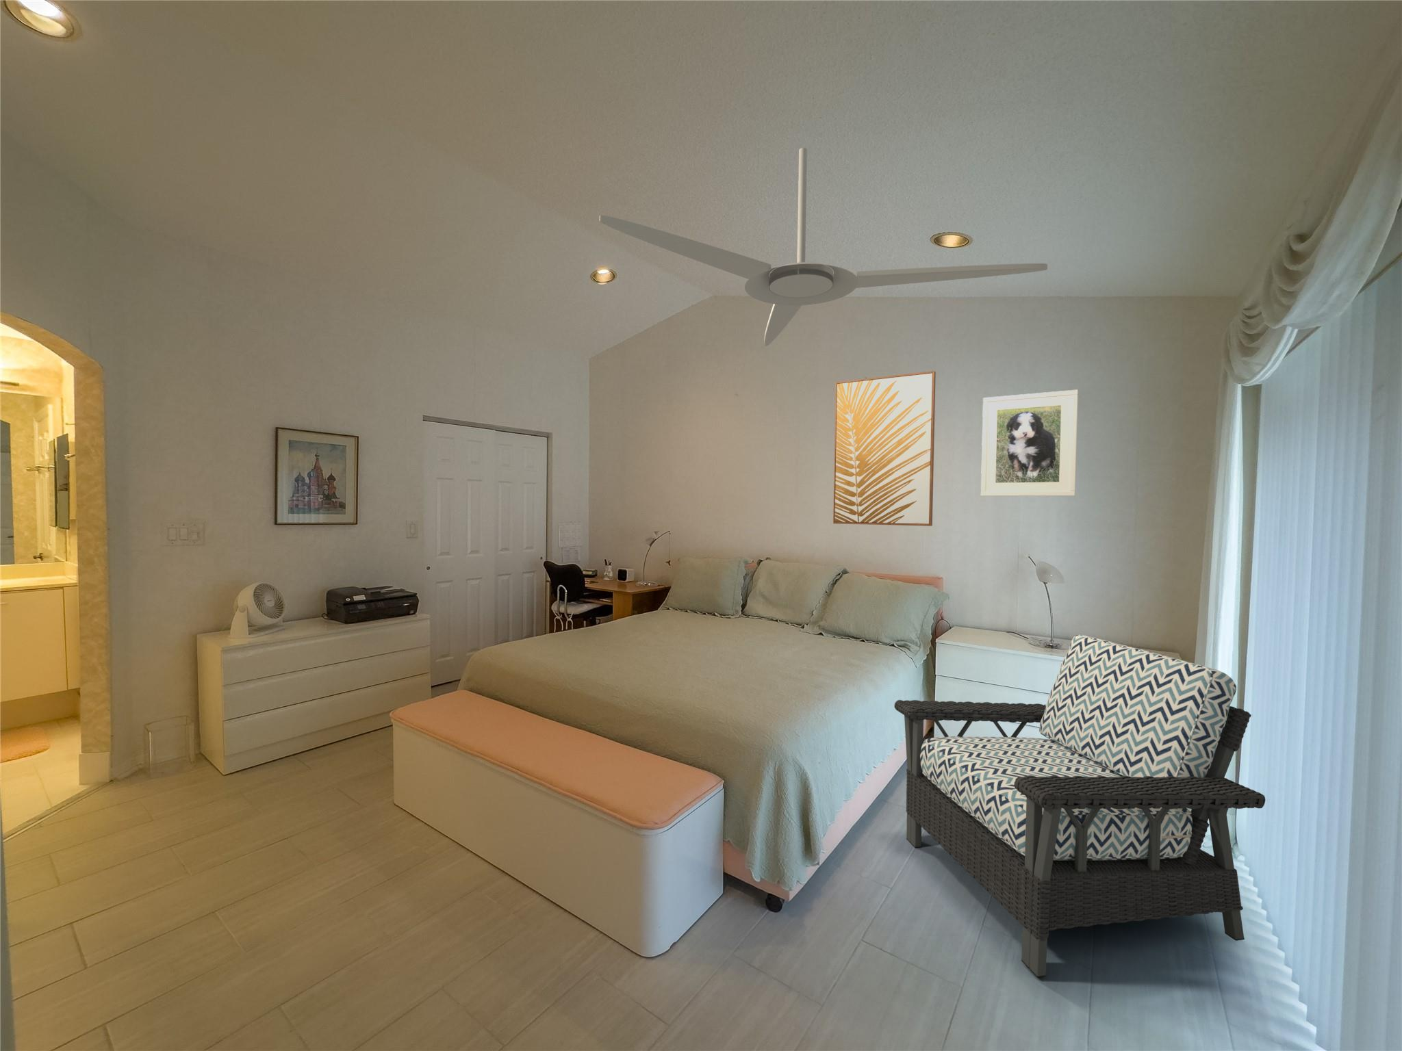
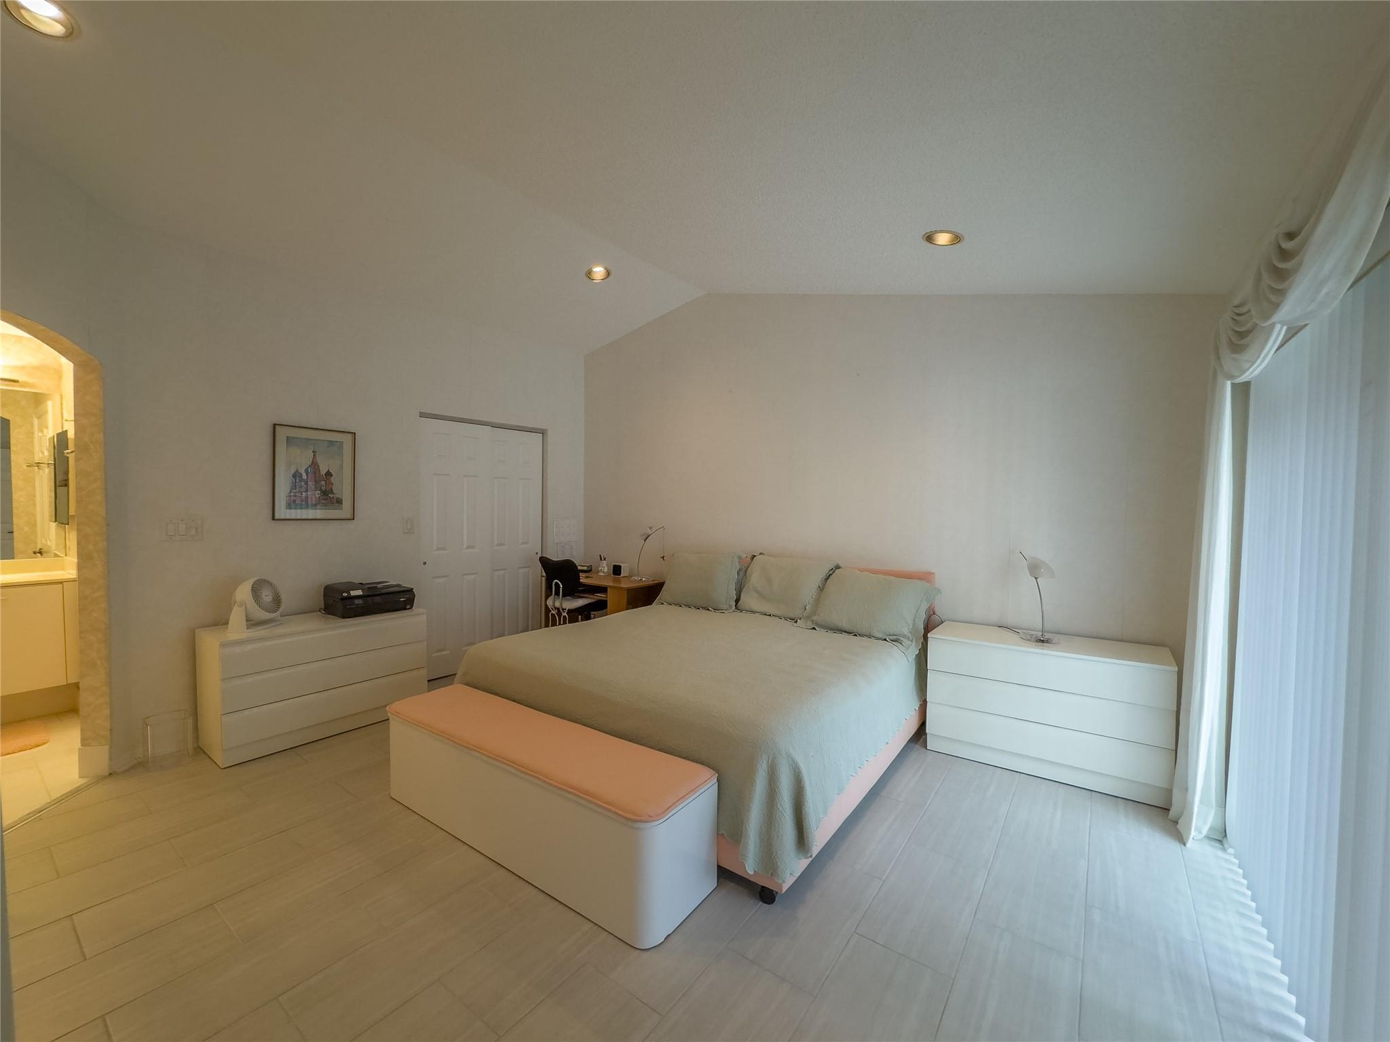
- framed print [980,390,1079,497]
- armchair [893,635,1266,978]
- wall art [832,370,936,527]
- ceiling fan [599,147,1048,347]
